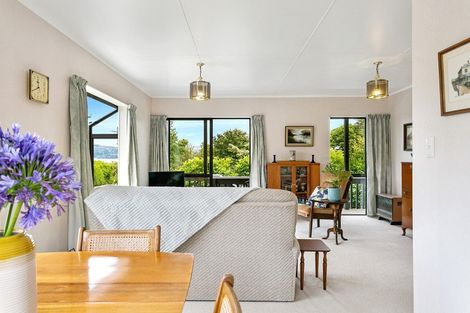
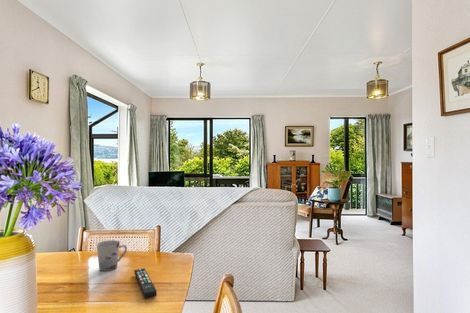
+ cup [96,239,128,272]
+ remote control [133,267,158,299]
